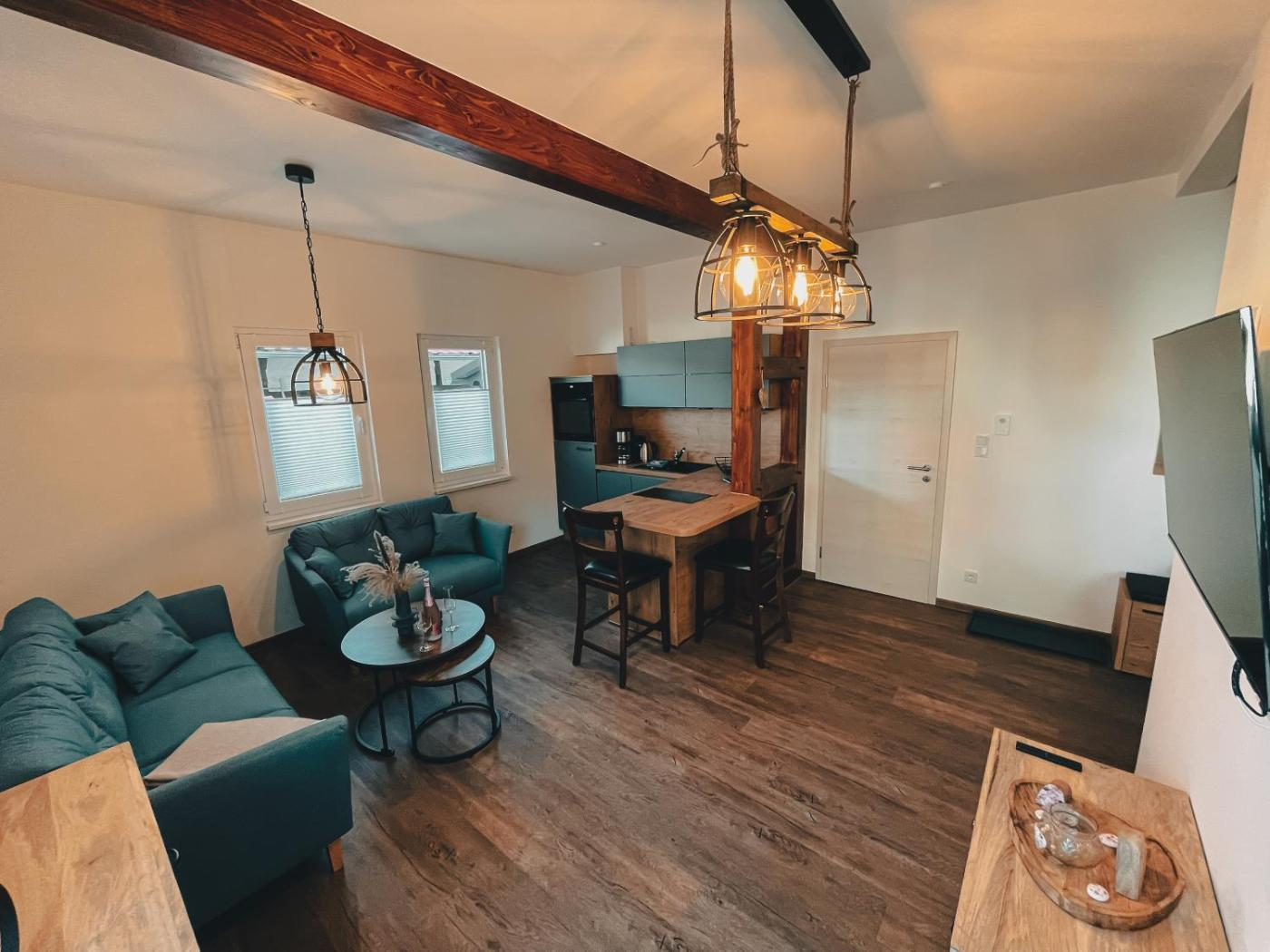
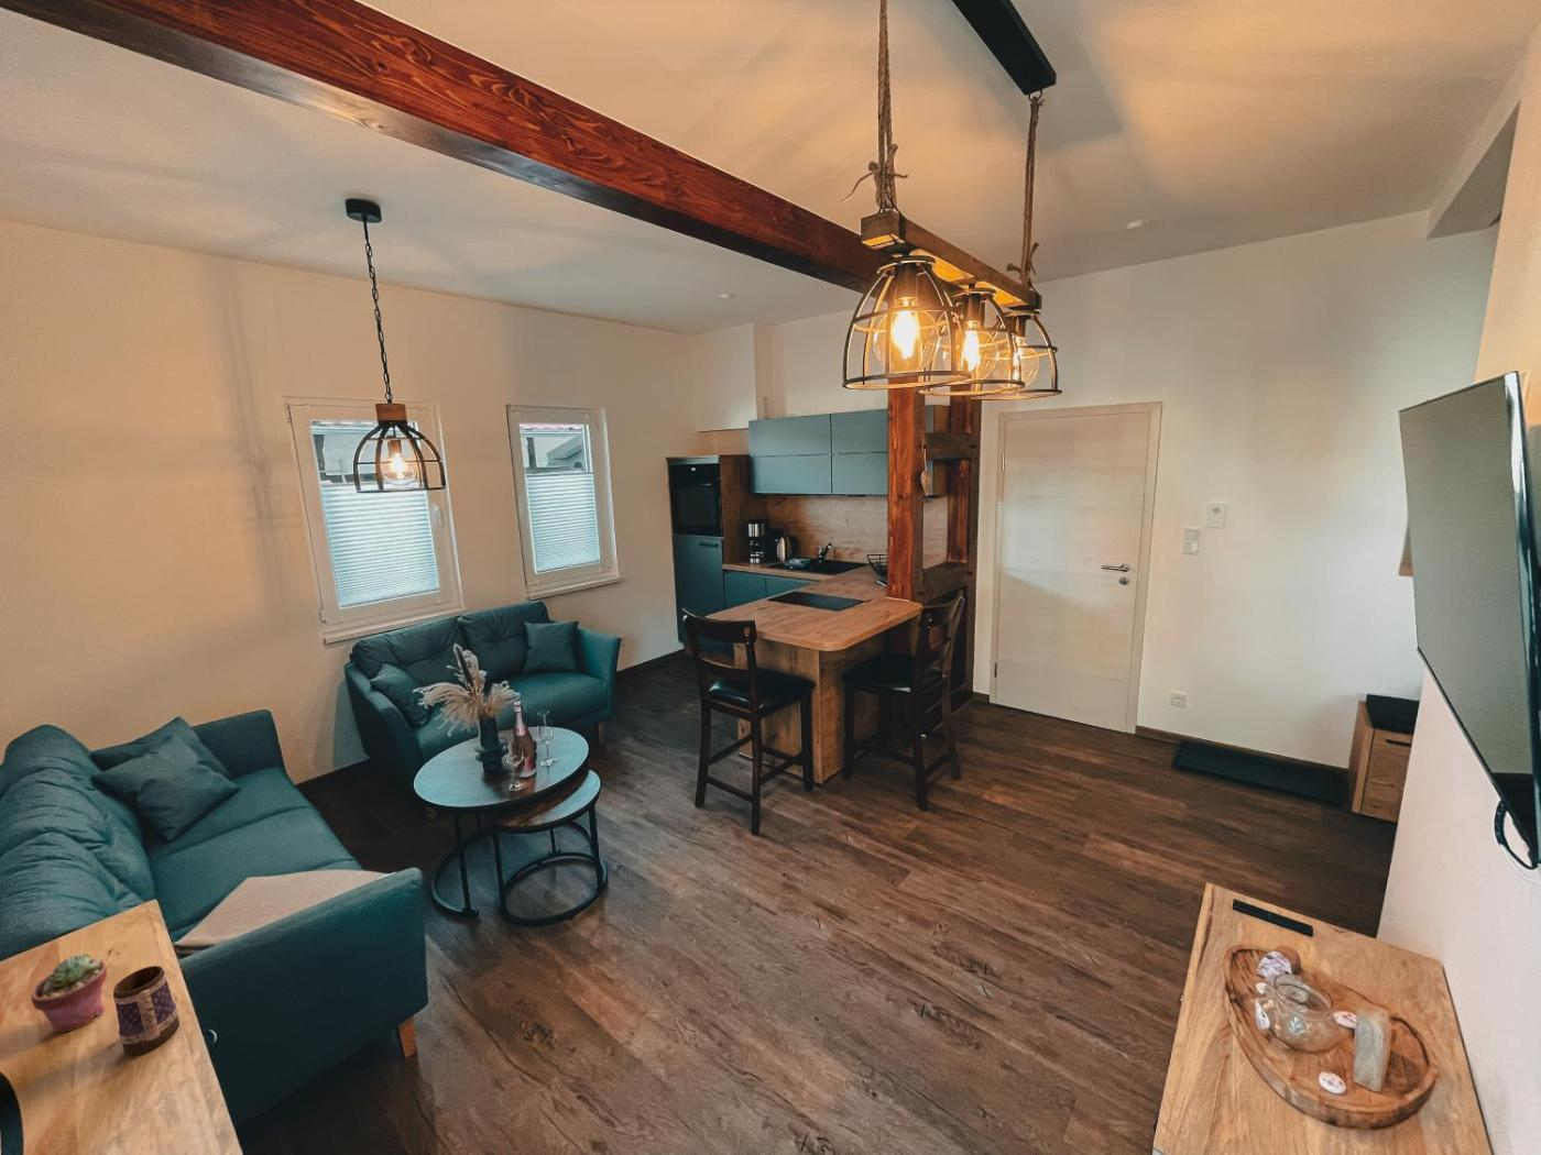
+ potted succulent [29,952,108,1034]
+ mug [113,965,181,1056]
